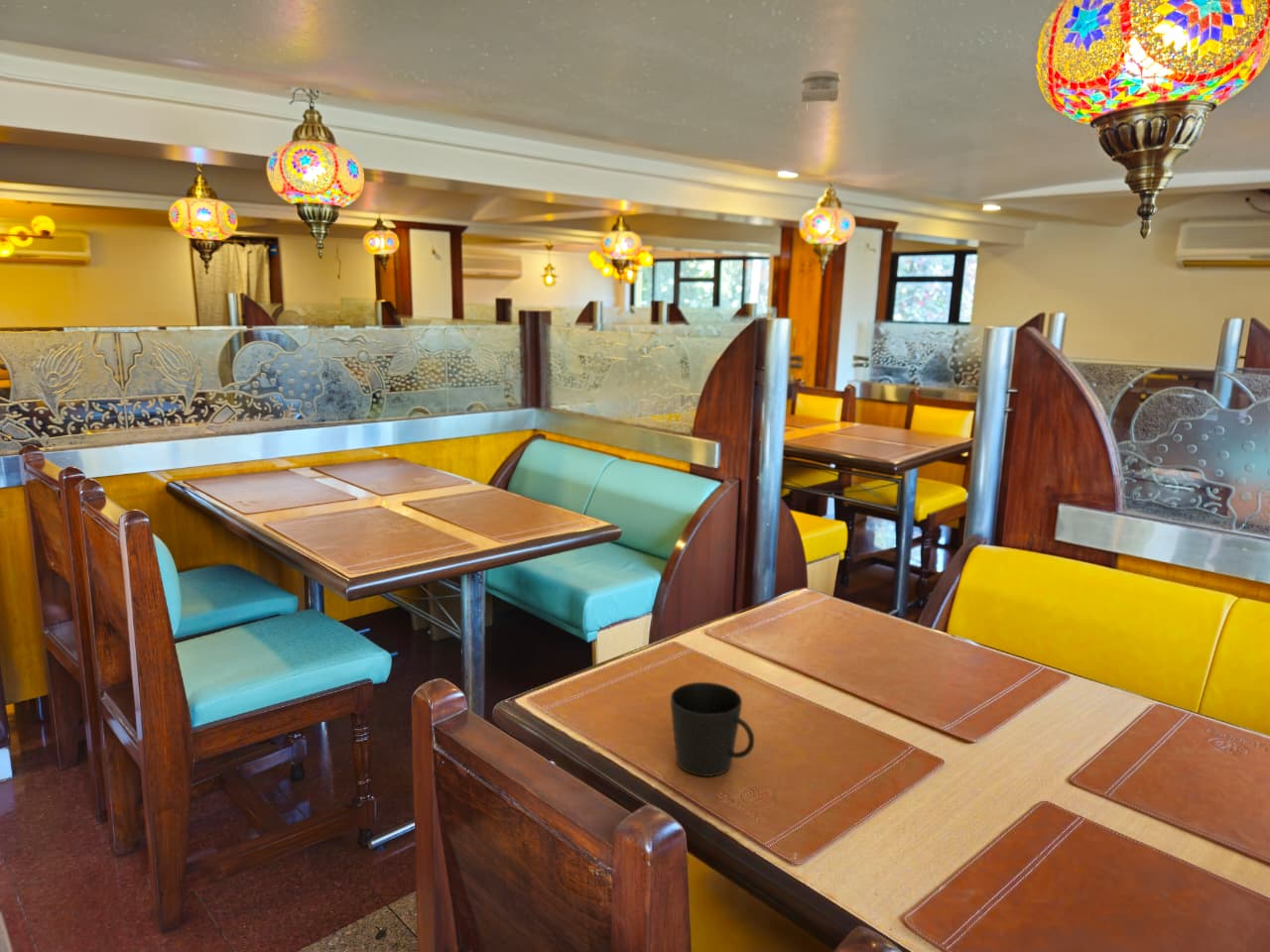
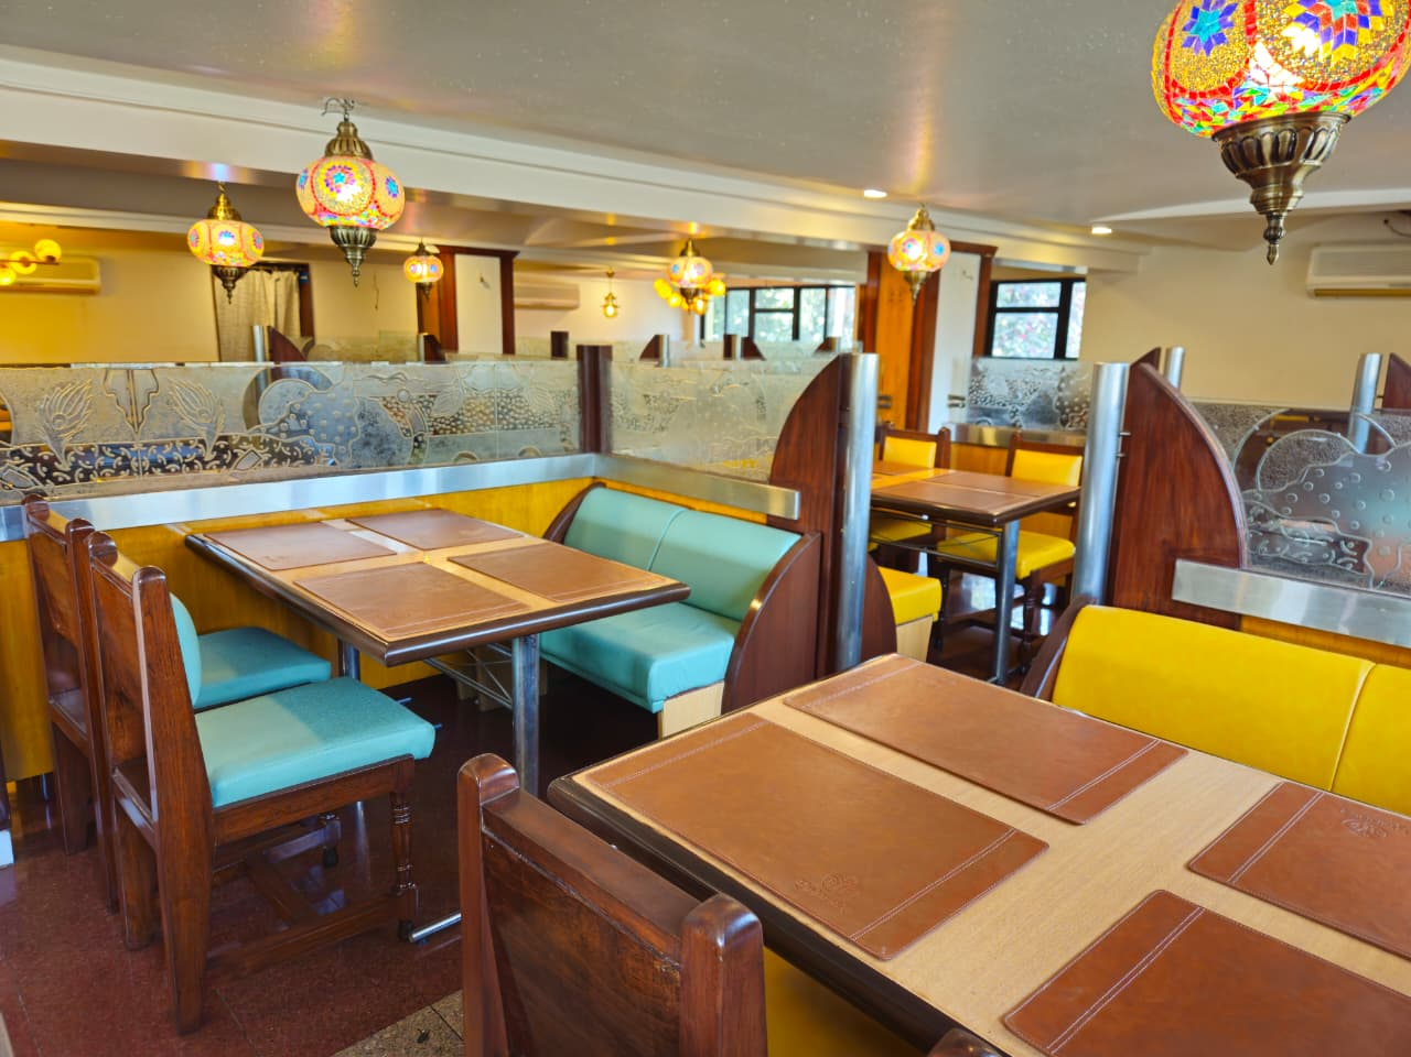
- cup [670,681,755,777]
- smoke detector [801,69,841,113]
